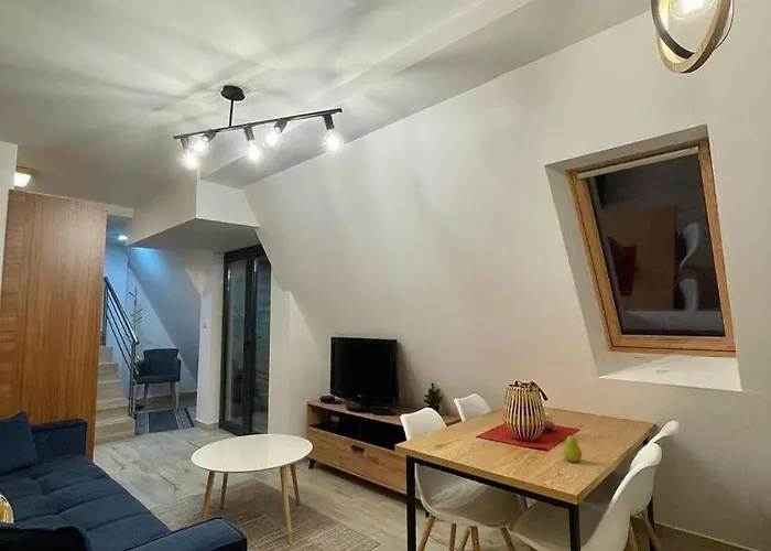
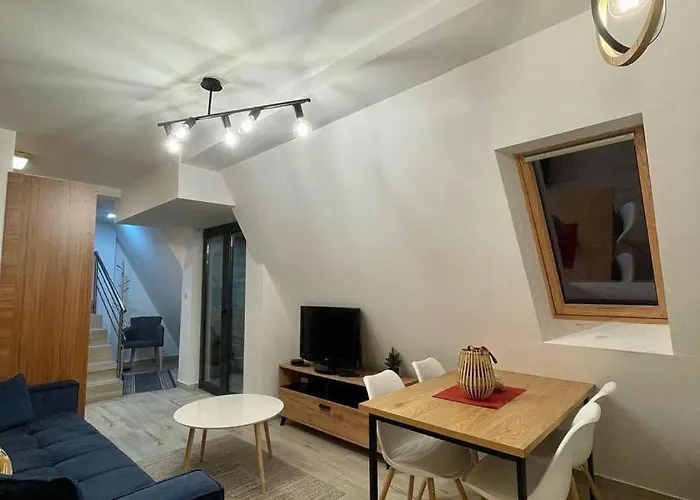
- fruit [563,432,583,463]
